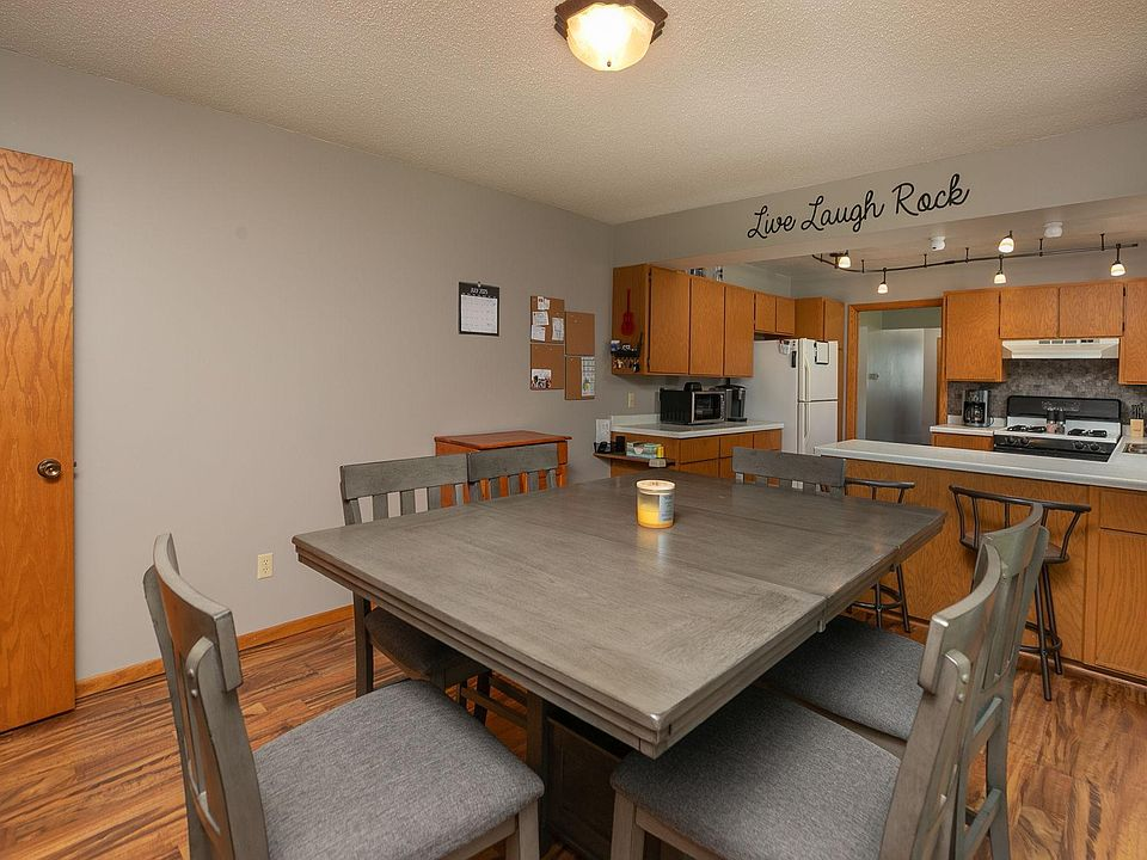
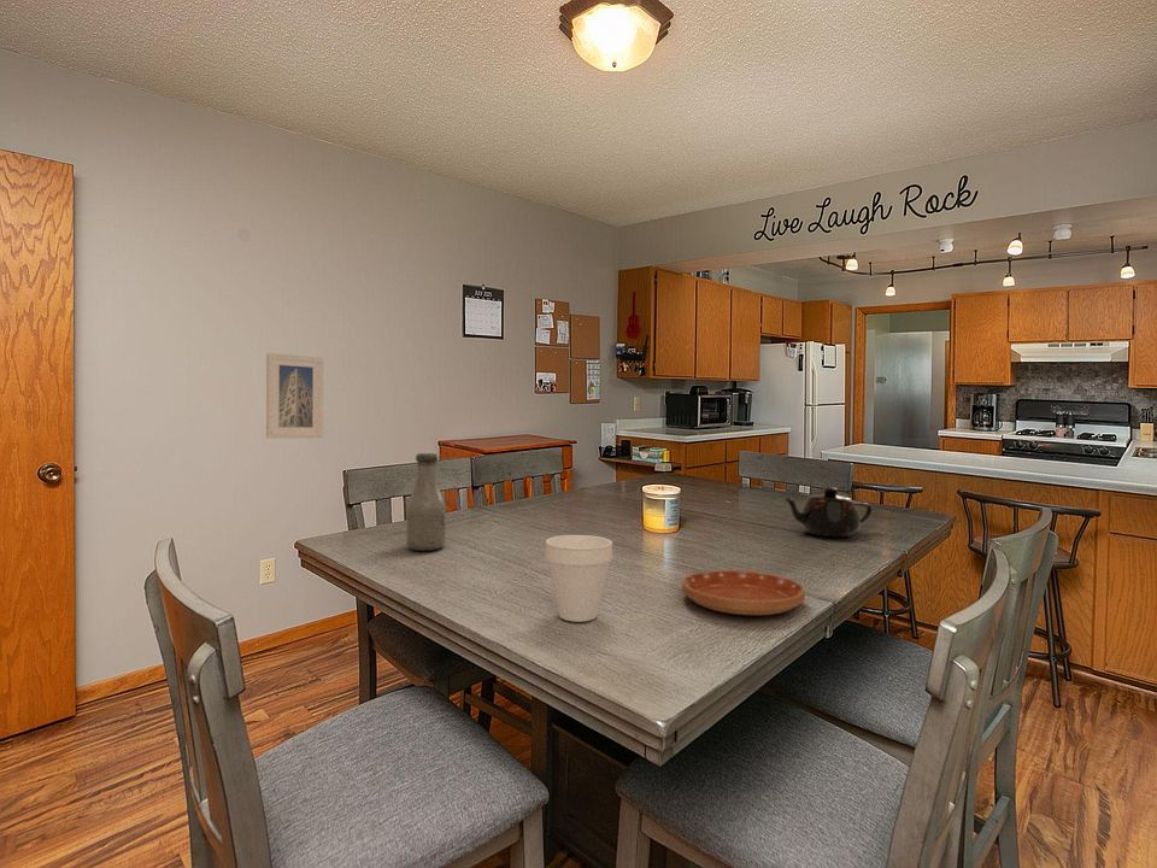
+ bottle [405,452,447,552]
+ teapot [781,486,873,538]
+ cup [544,534,613,623]
+ saucer [681,569,806,616]
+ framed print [265,352,324,440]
